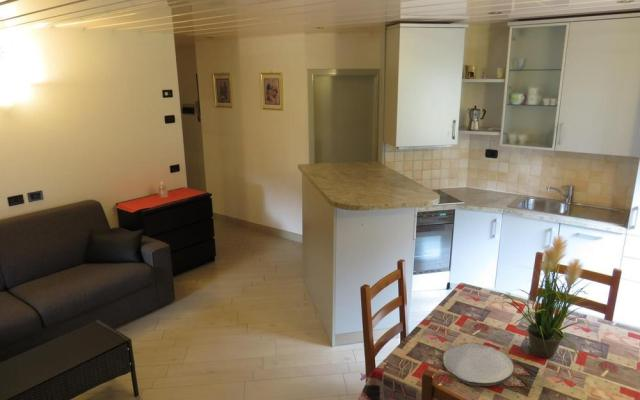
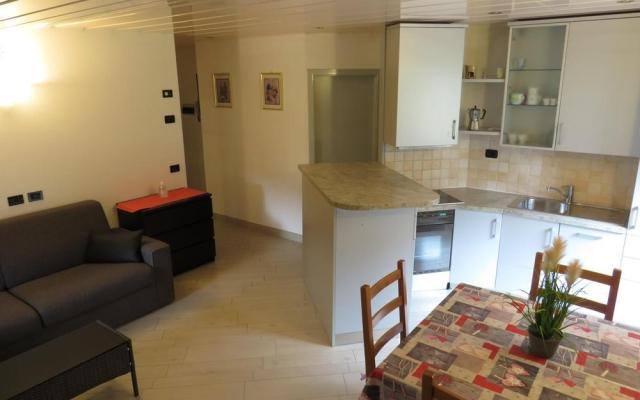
- plate [441,342,515,387]
